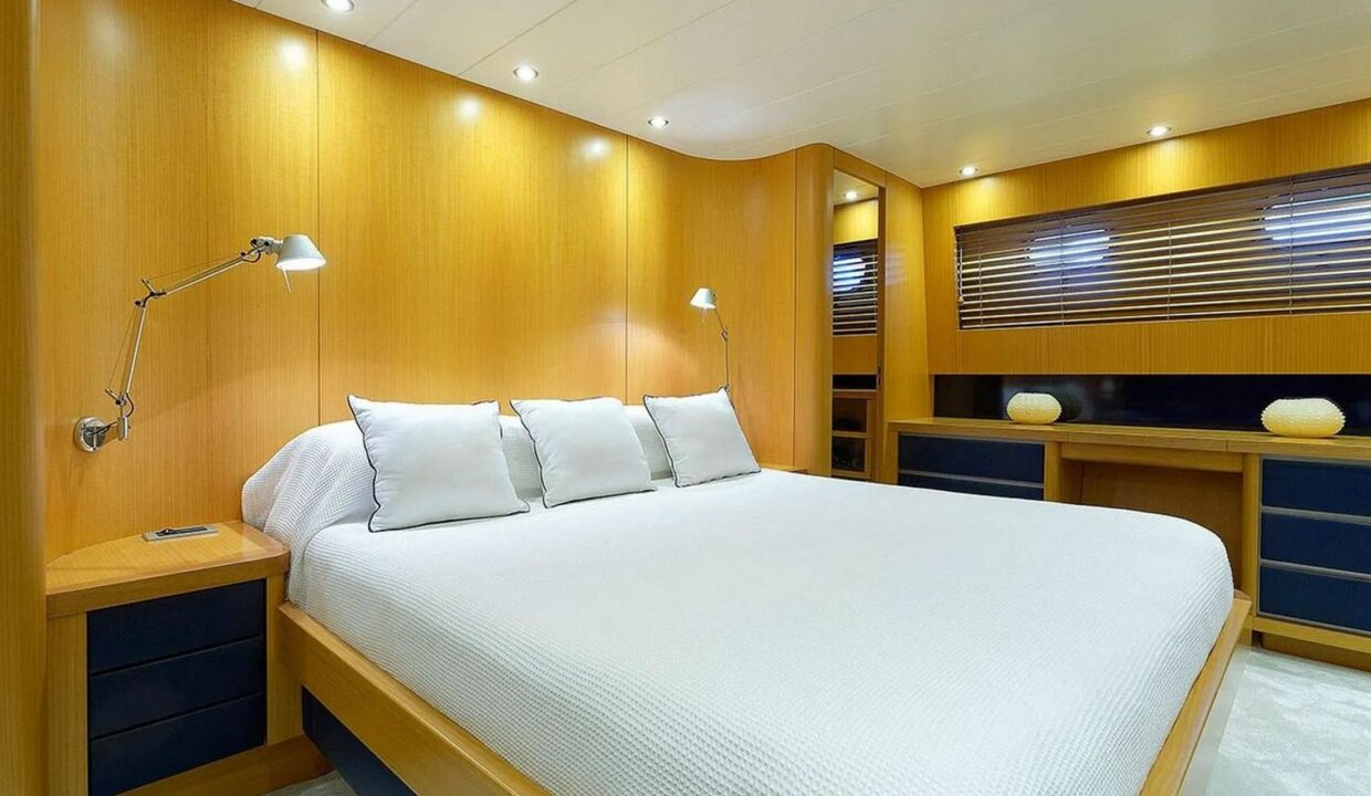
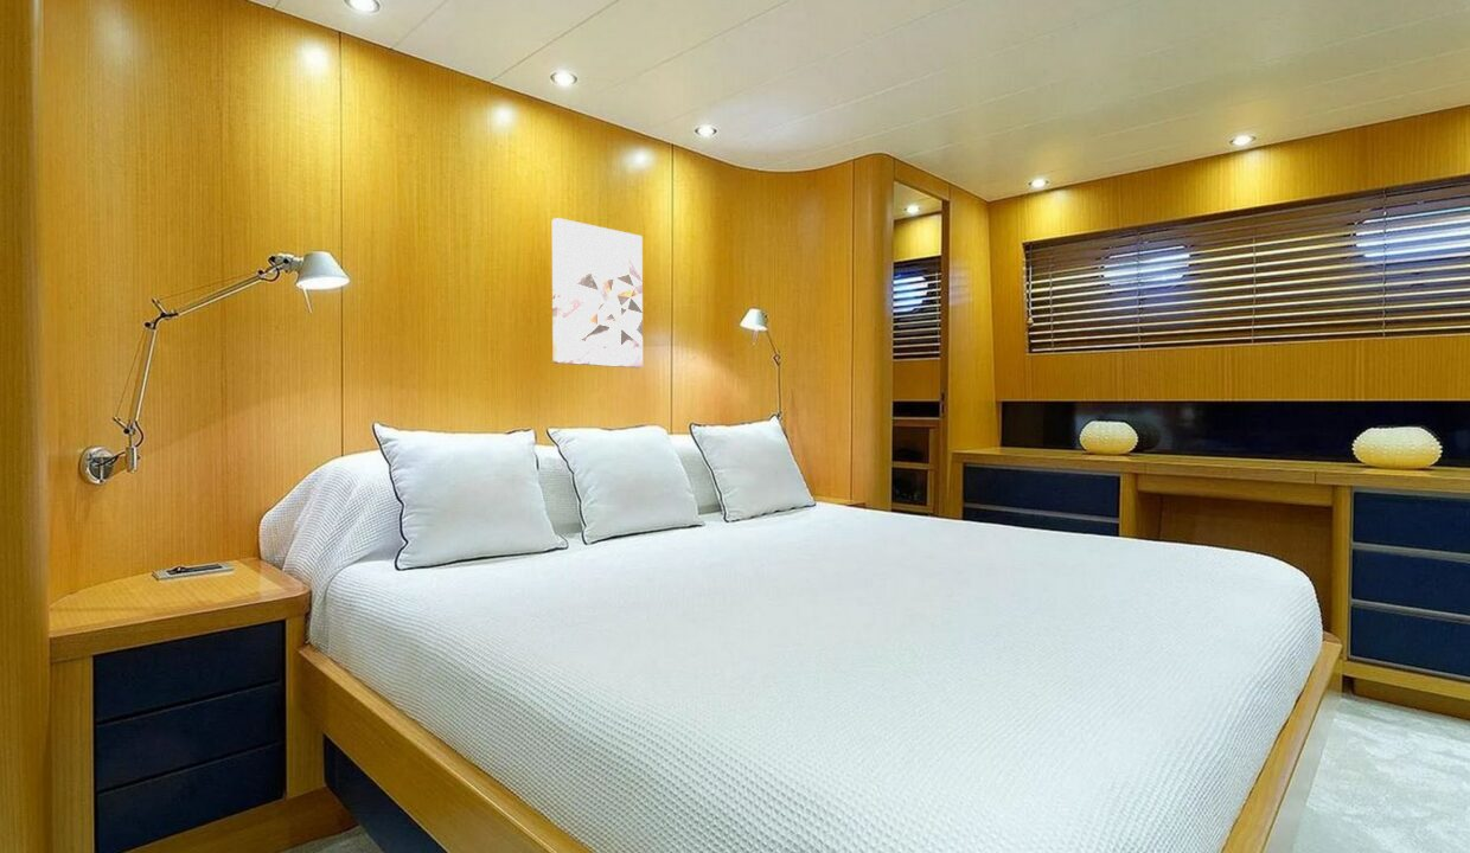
+ wall art [551,217,644,368]
